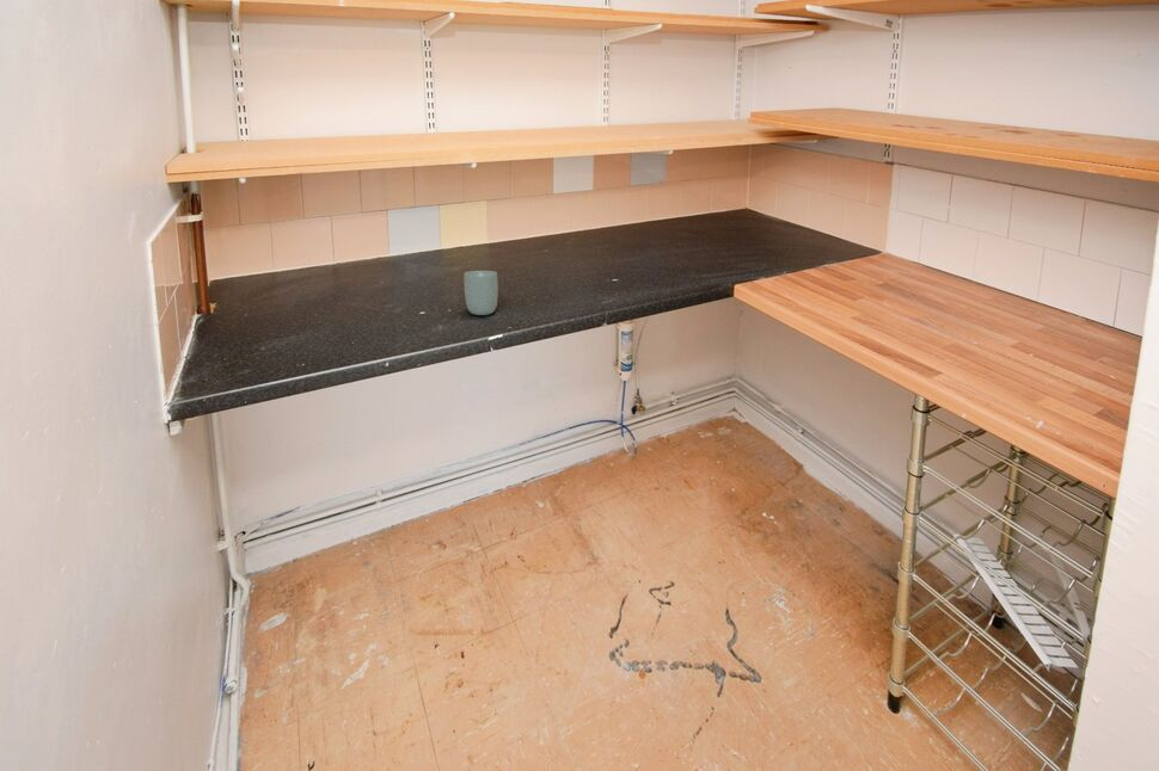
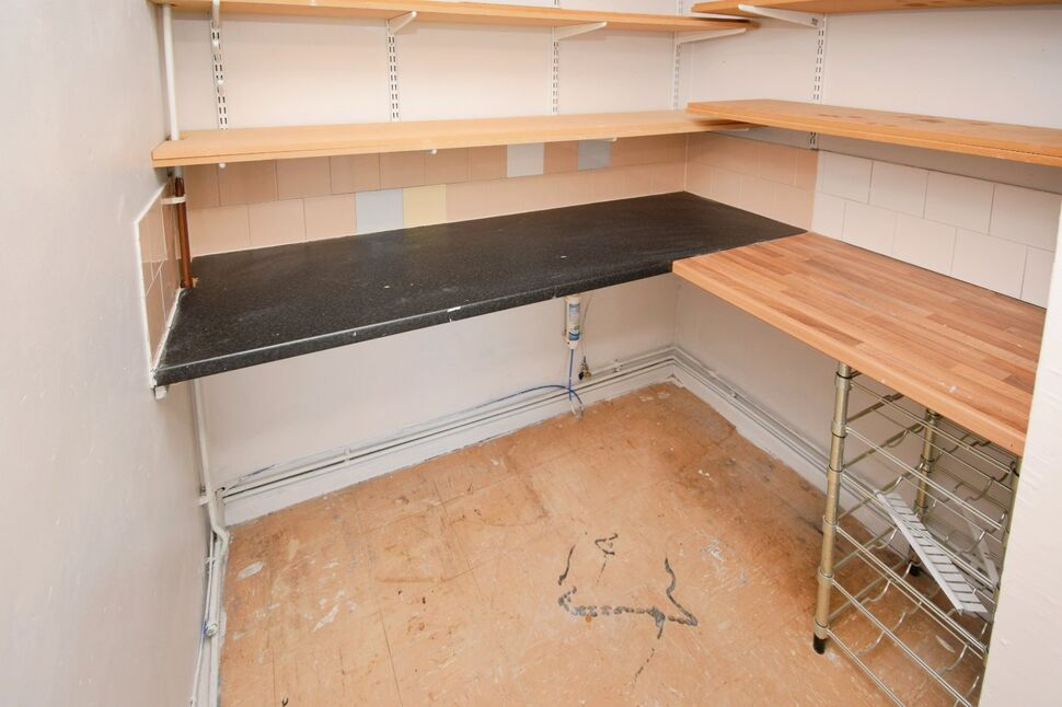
- cup [464,270,498,316]
